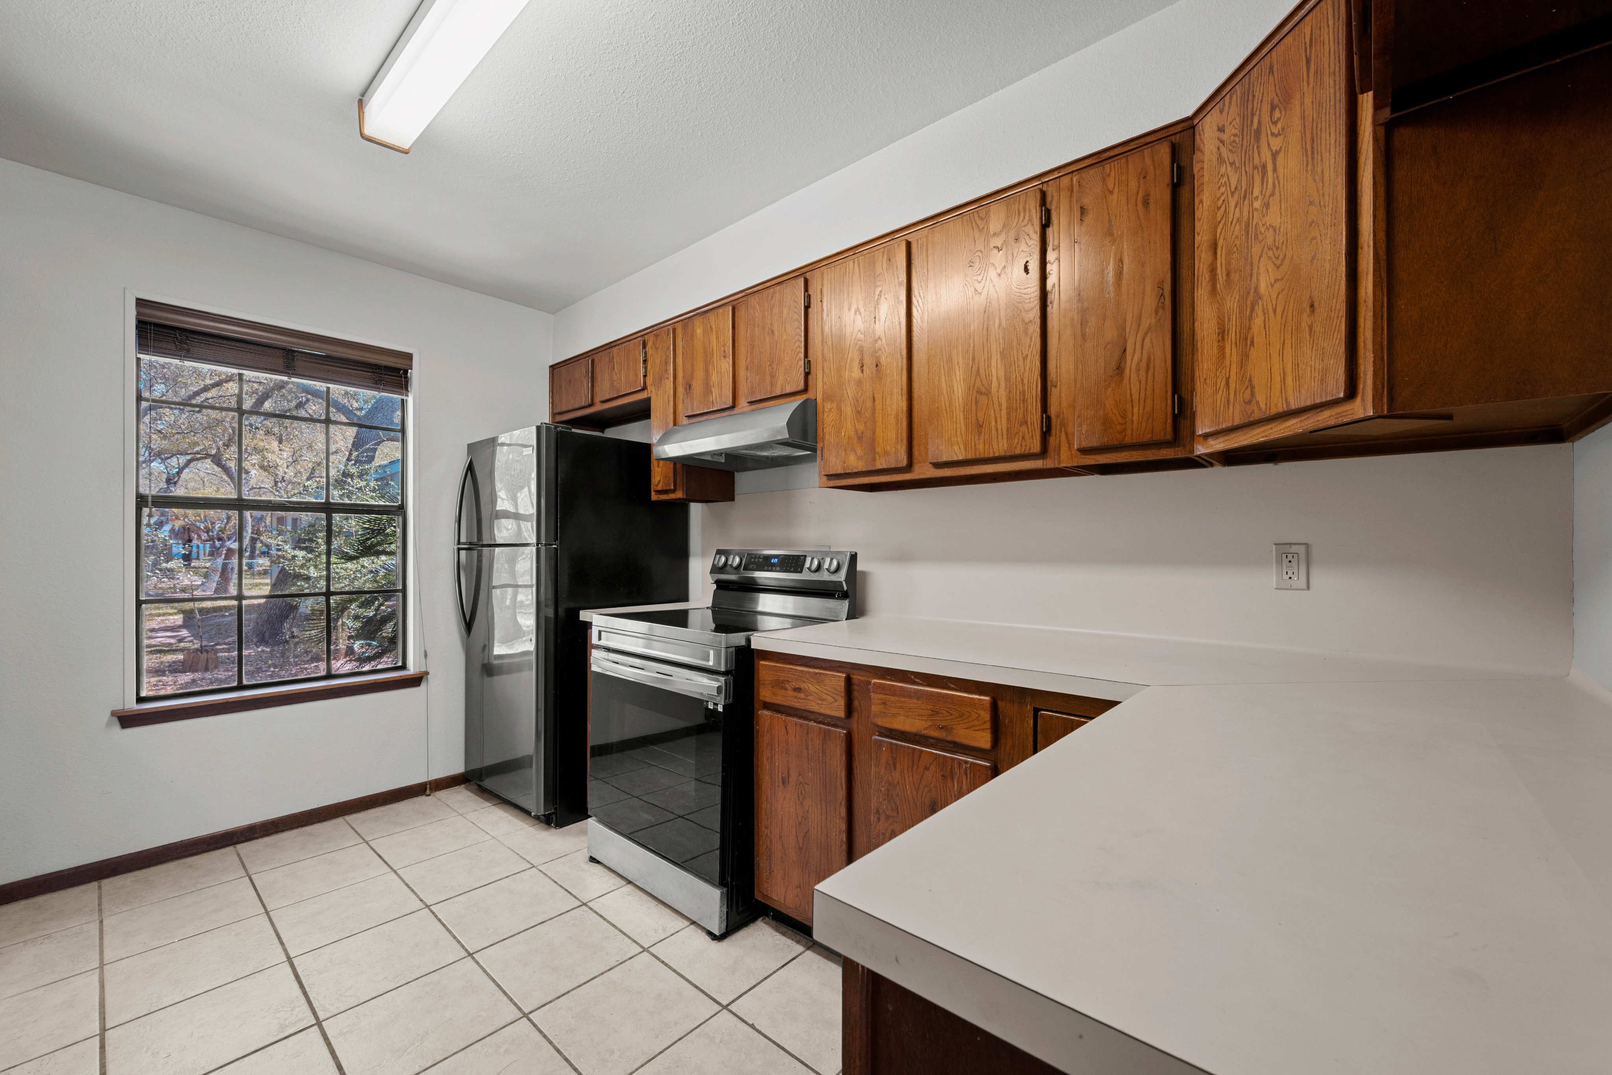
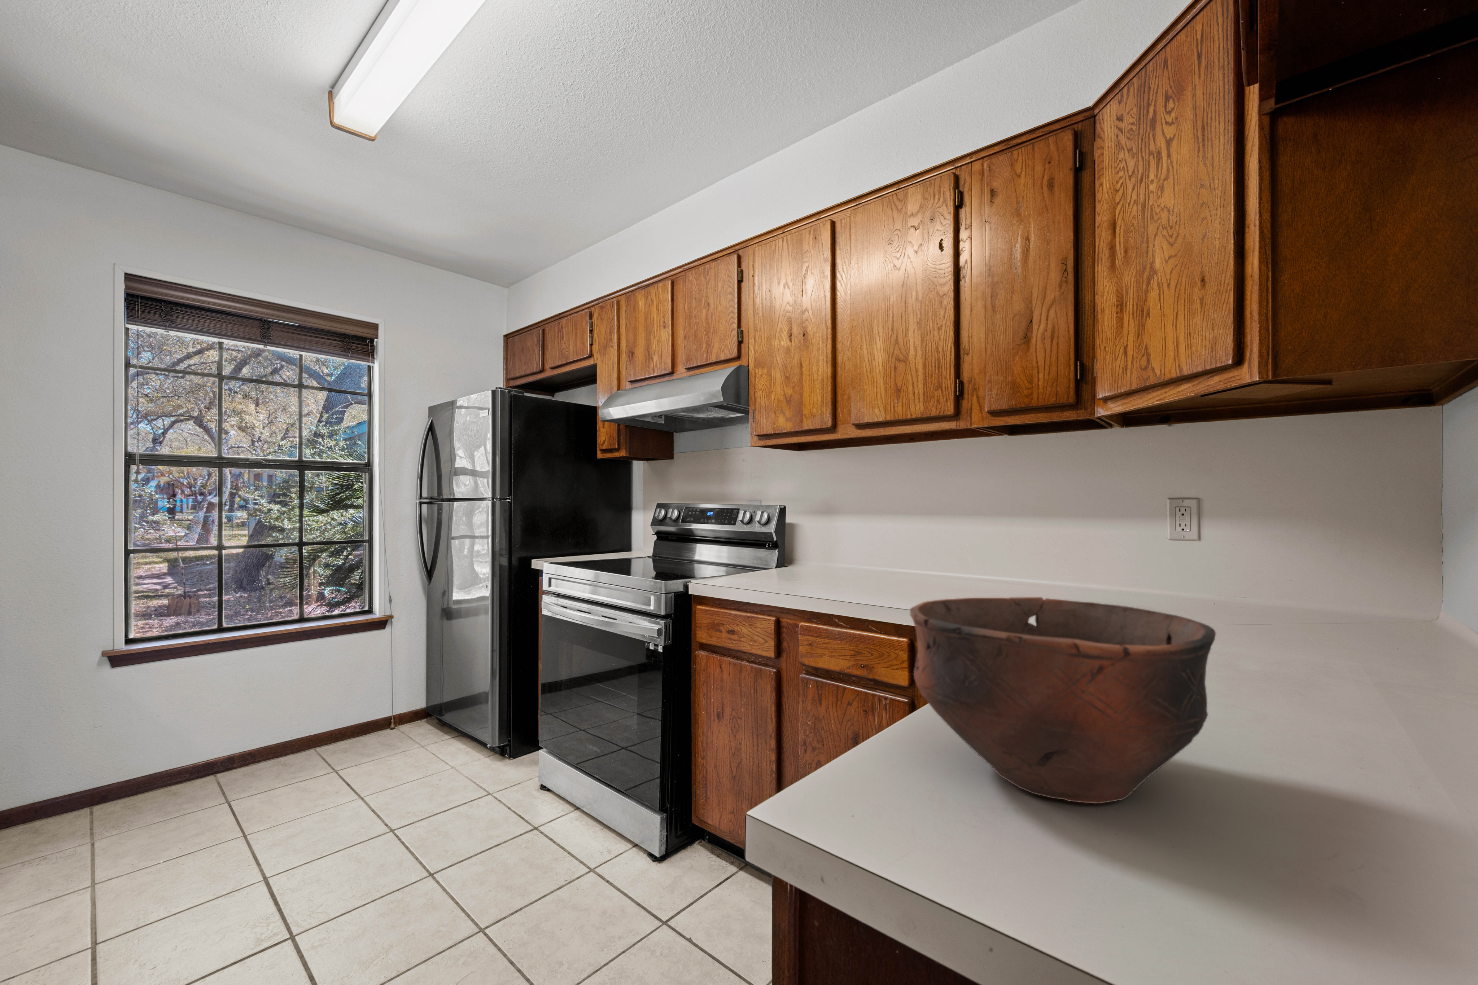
+ bowl [909,597,1216,804]
